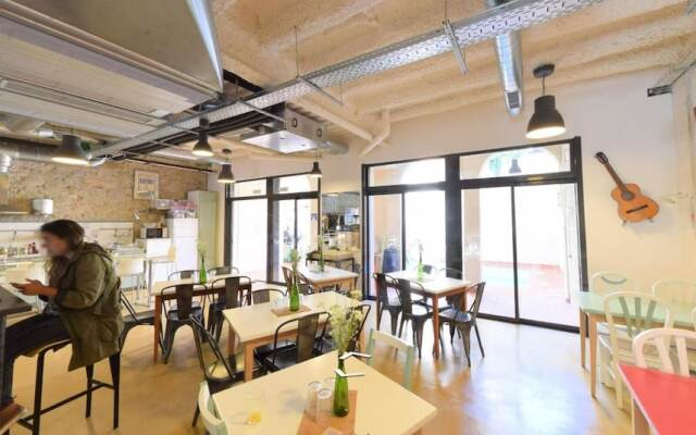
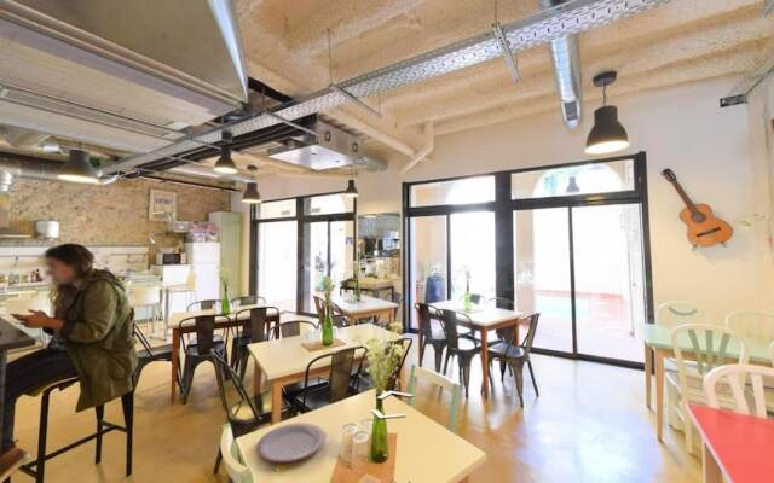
+ plate [255,421,327,464]
